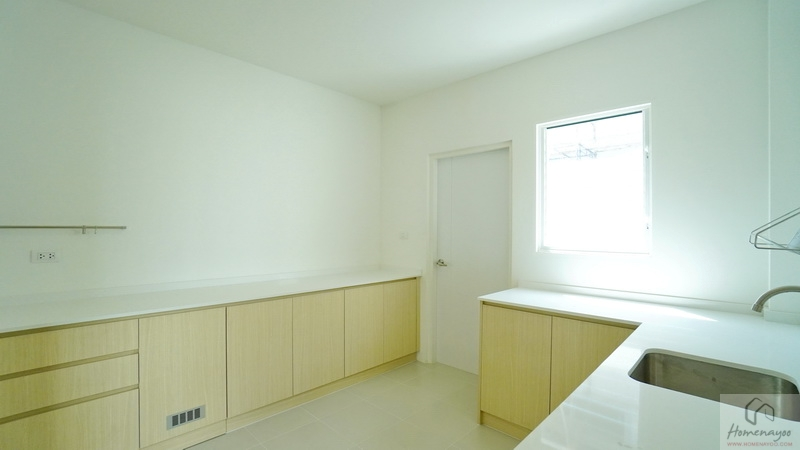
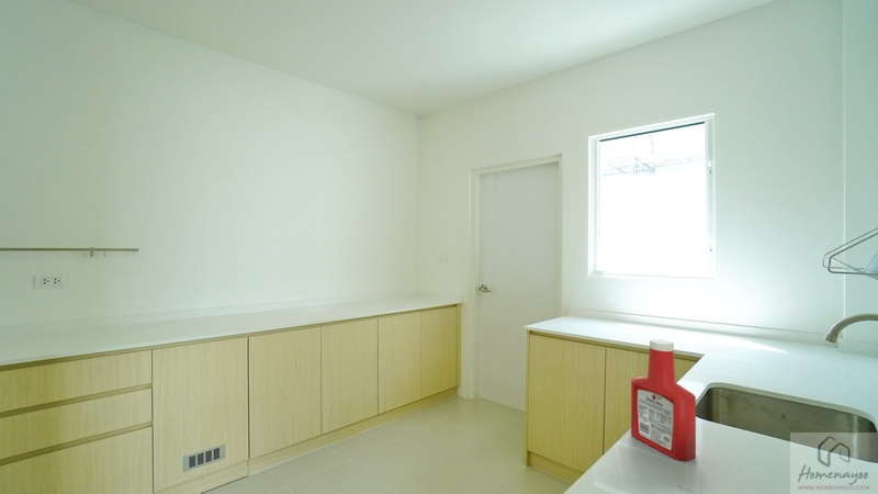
+ soap bottle [630,338,697,462]
